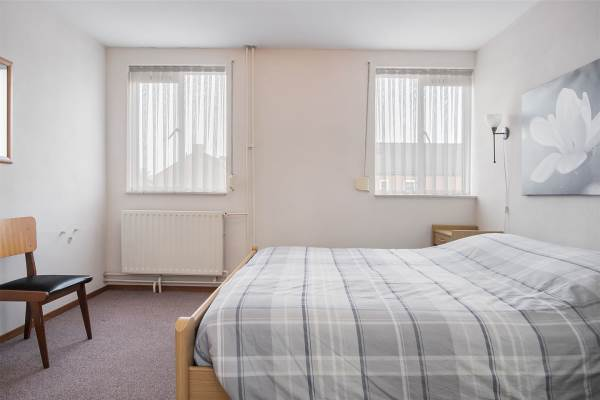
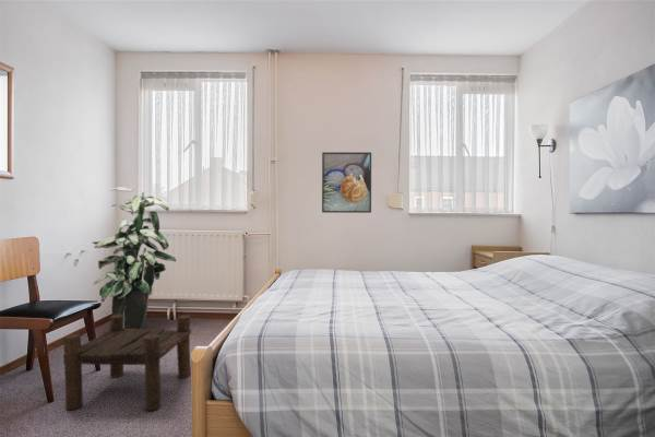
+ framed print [321,151,372,214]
+ indoor plant [92,186,177,330]
+ stool [62,314,192,412]
